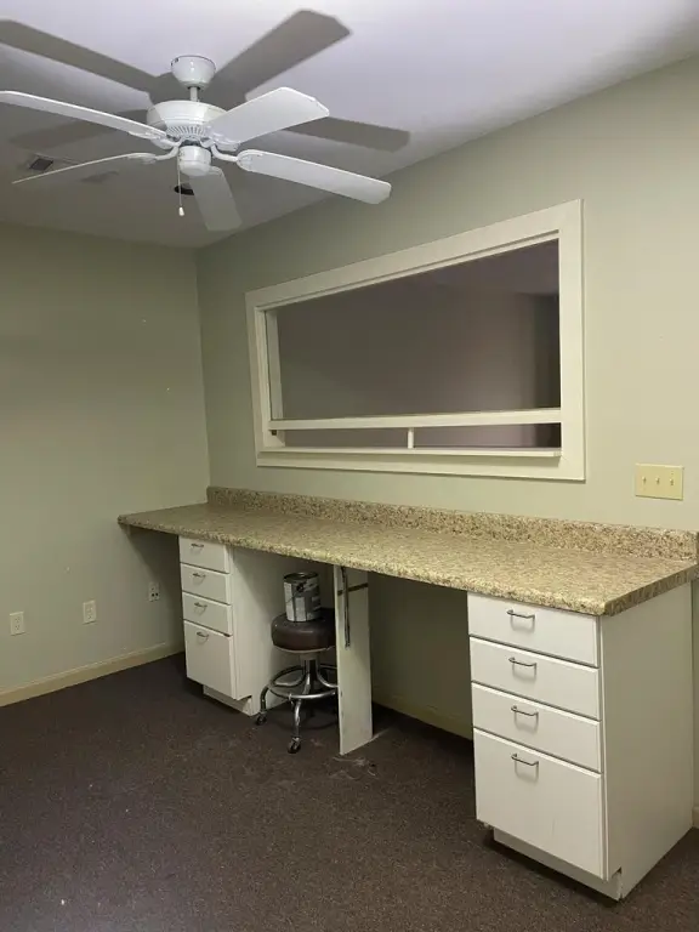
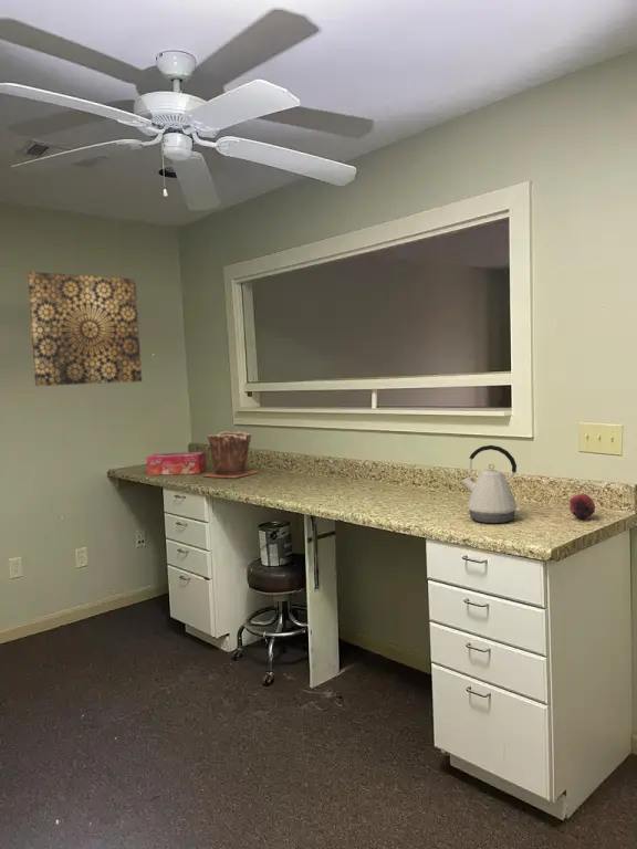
+ wall art [25,271,143,387]
+ plant pot [202,430,260,479]
+ kettle [460,444,522,524]
+ tissue box [145,451,208,476]
+ fruit [568,493,596,521]
